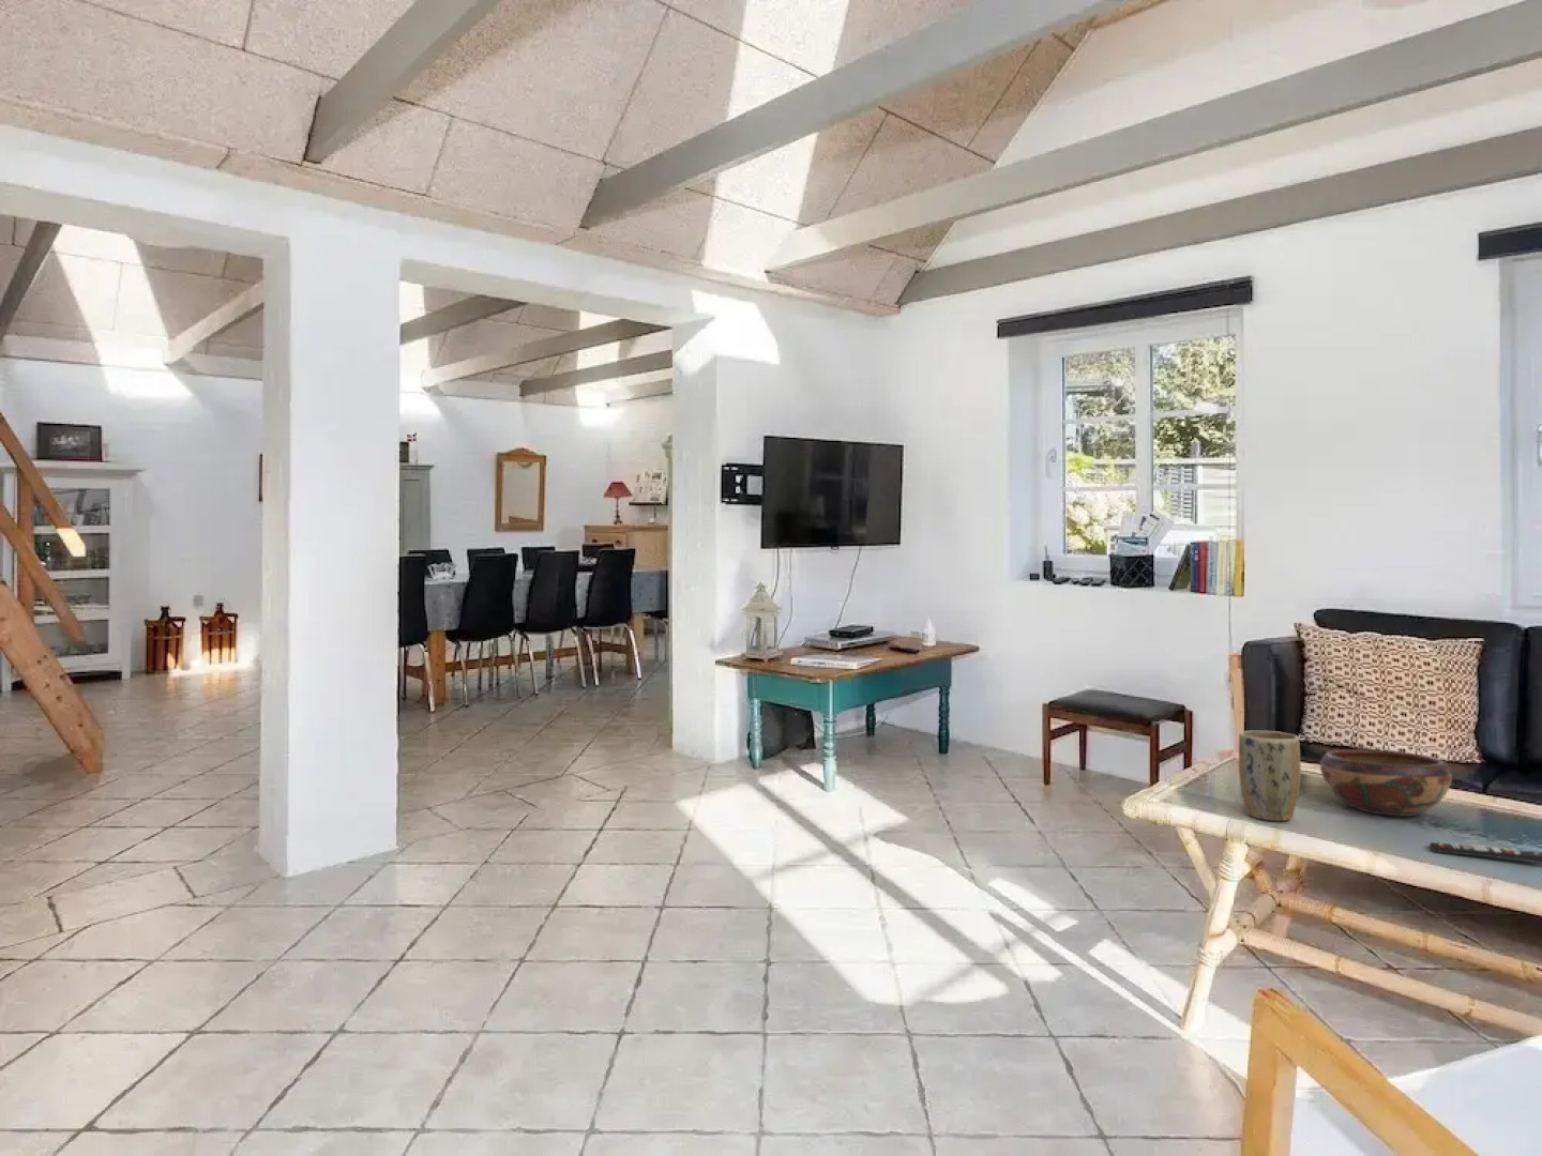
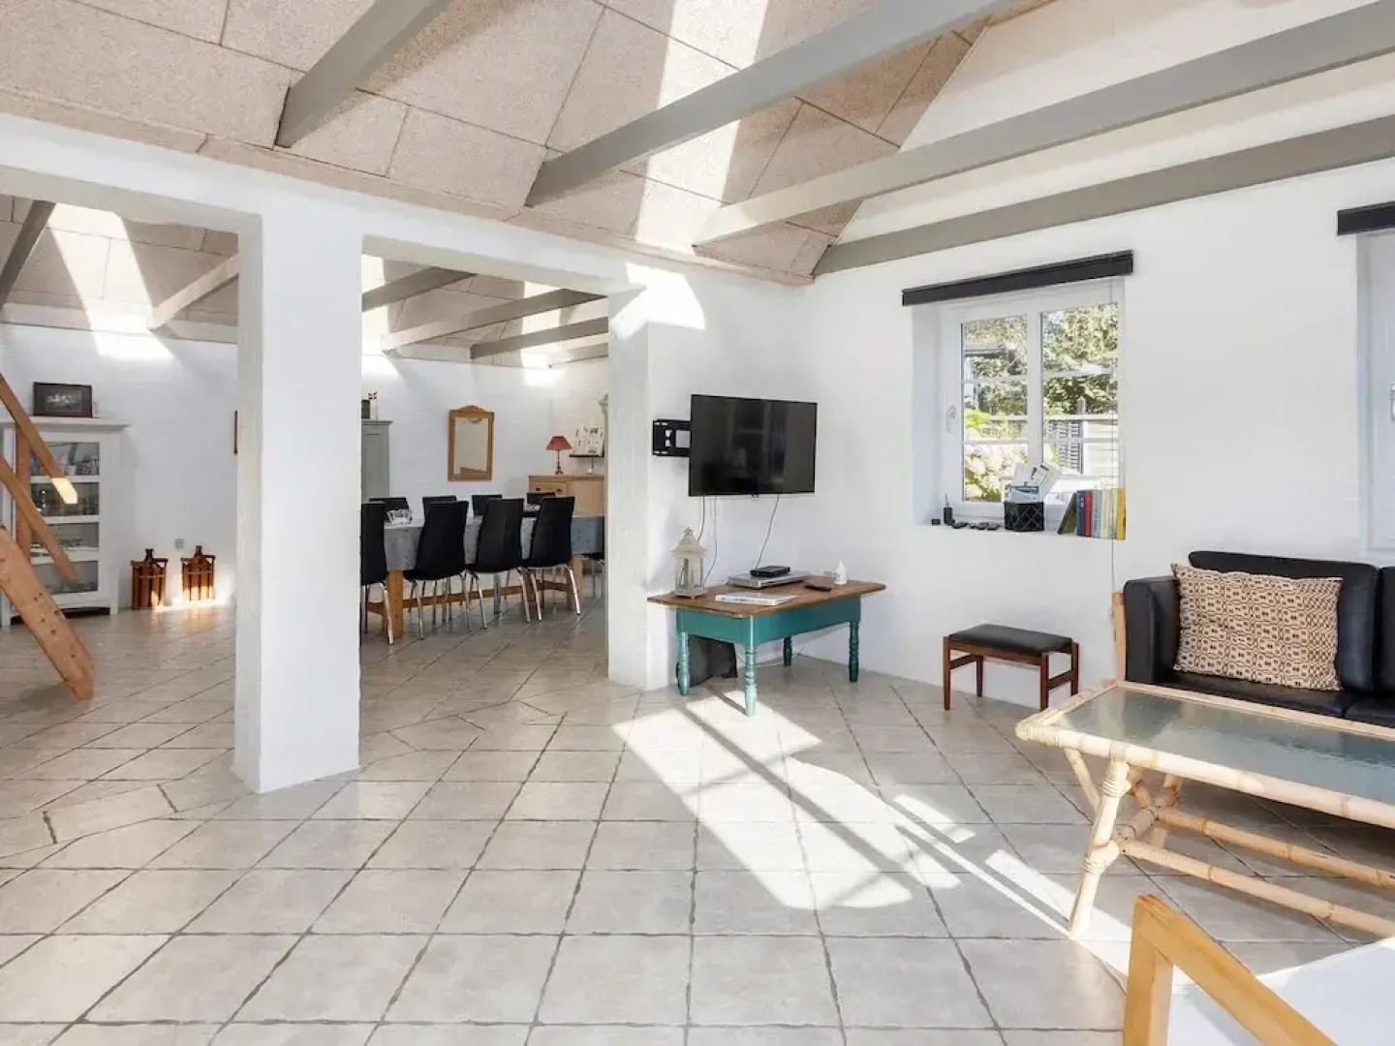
- decorative bowl [1320,748,1453,817]
- plant pot [1238,730,1302,822]
- remote control [1429,841,1542,865]
